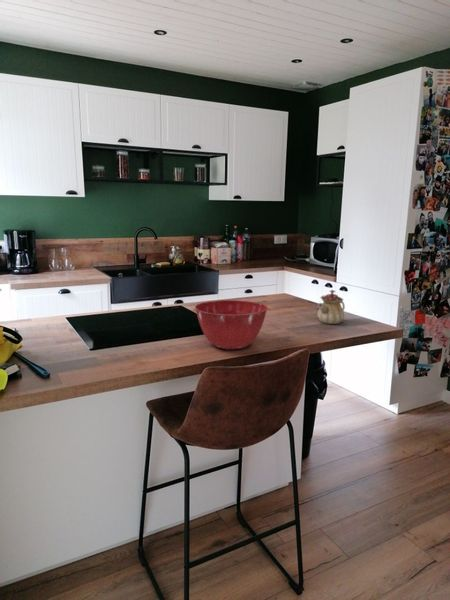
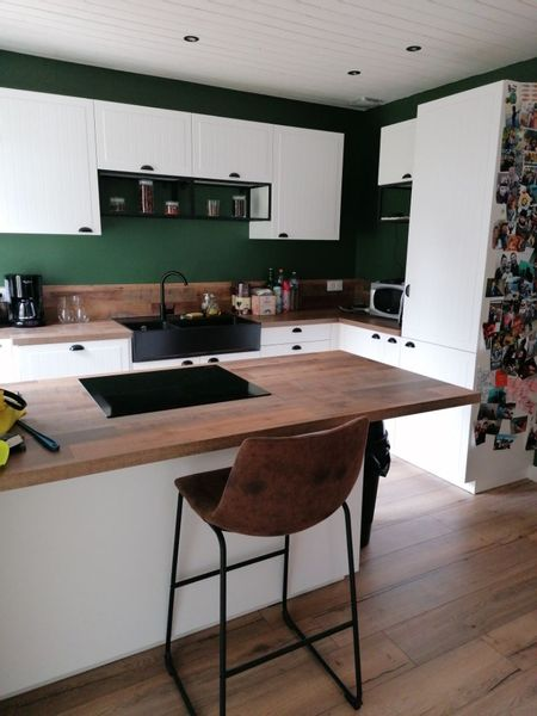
- mixing bowl [194,299,269,350]
- teapot [316,289,346,325]
